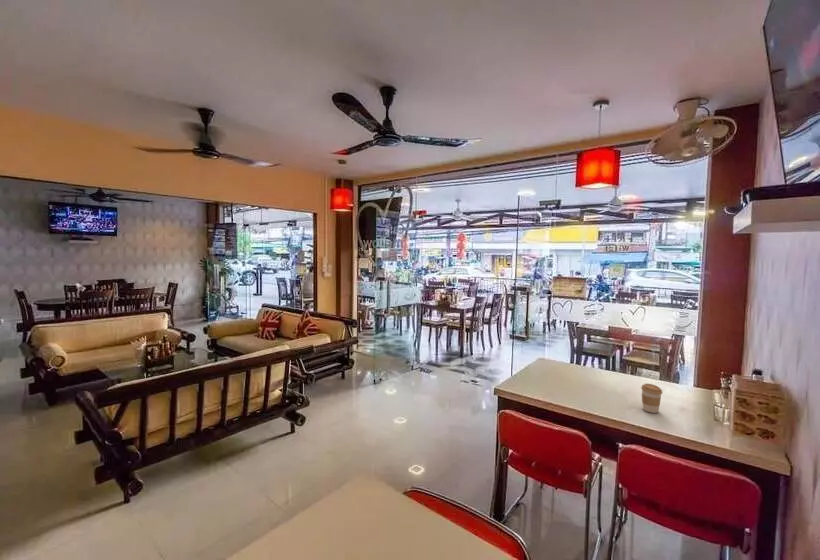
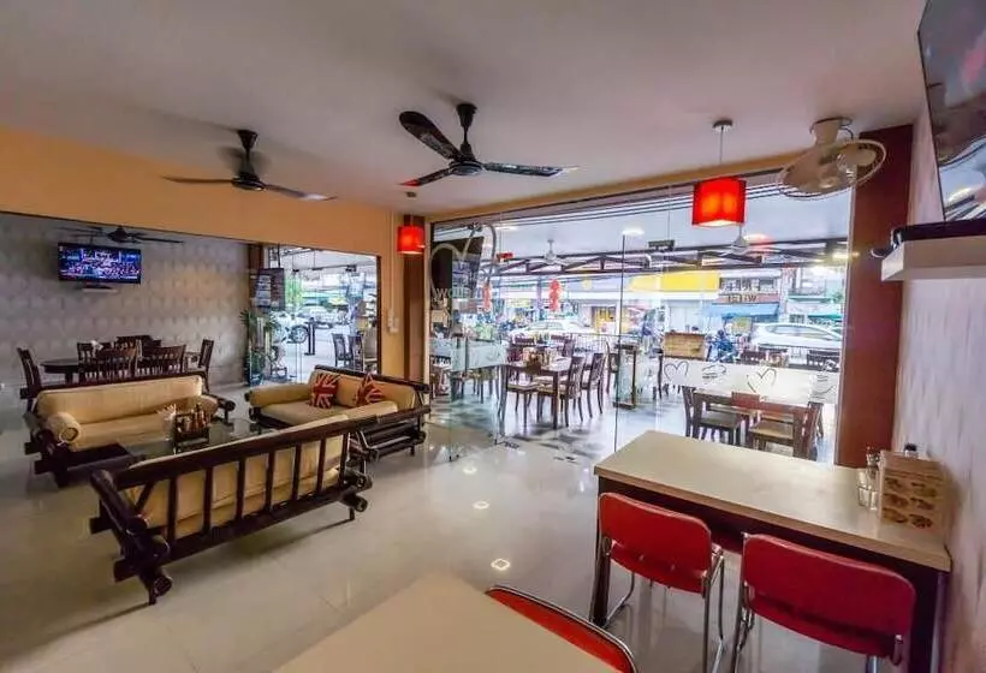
- coffee cup [640,383,663,414]
